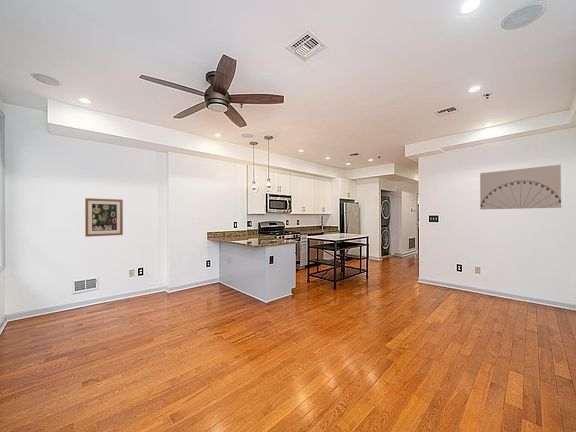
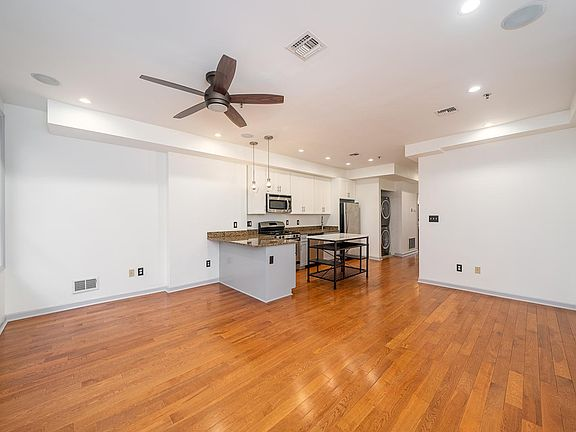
- wall art [84,197,124,238]
- wall art [479,164,562,210]
